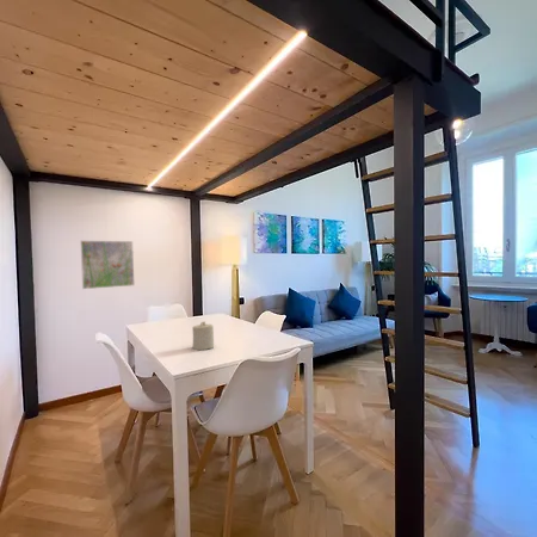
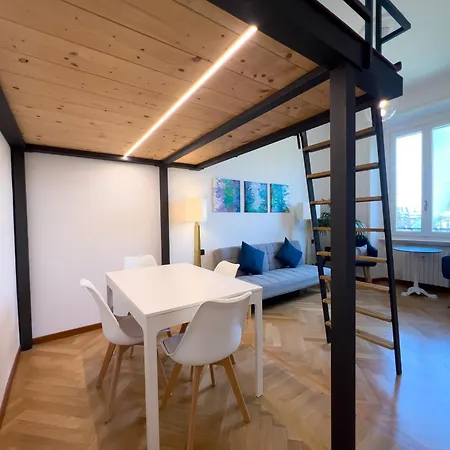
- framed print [79,240,136,290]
- candle [191,321,215,351]
